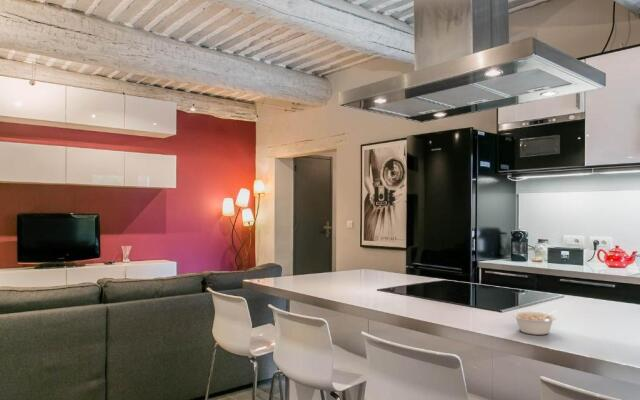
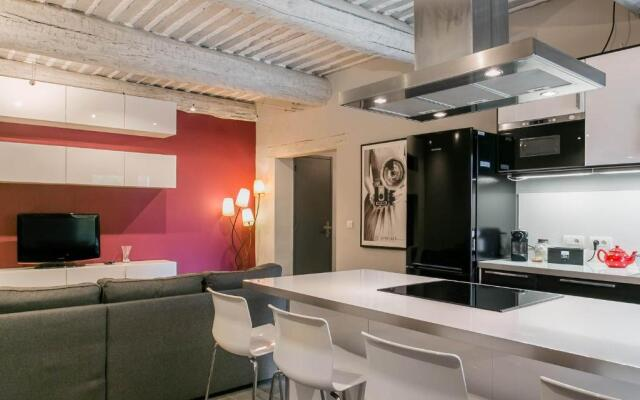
- legume [512,309,559,336]
